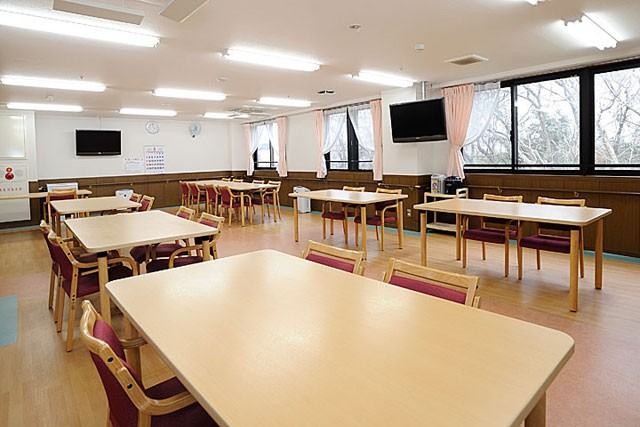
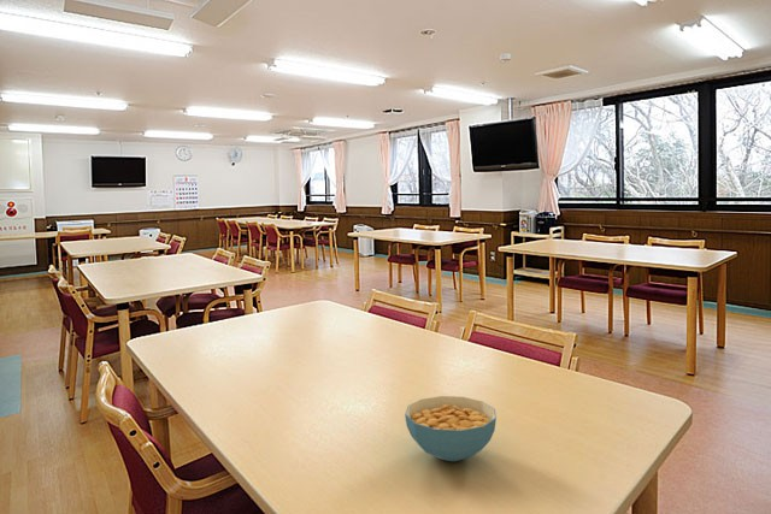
+ cereal bowl [404,395,498,462]
